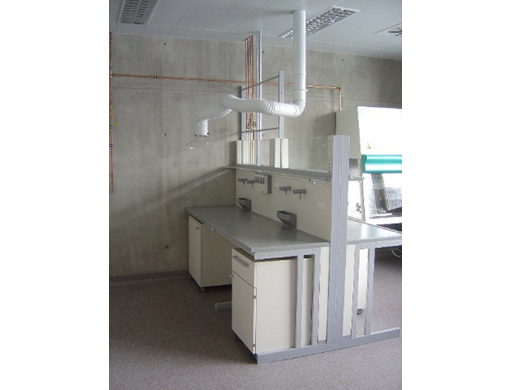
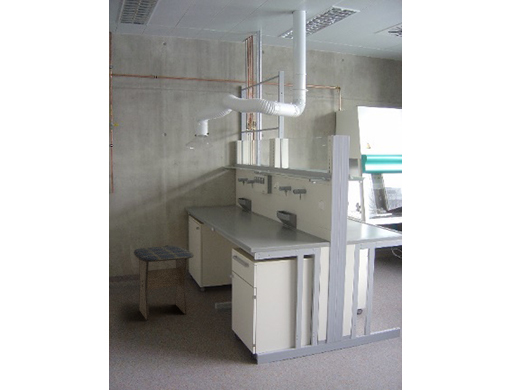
+ stool [133,245,195,321]
